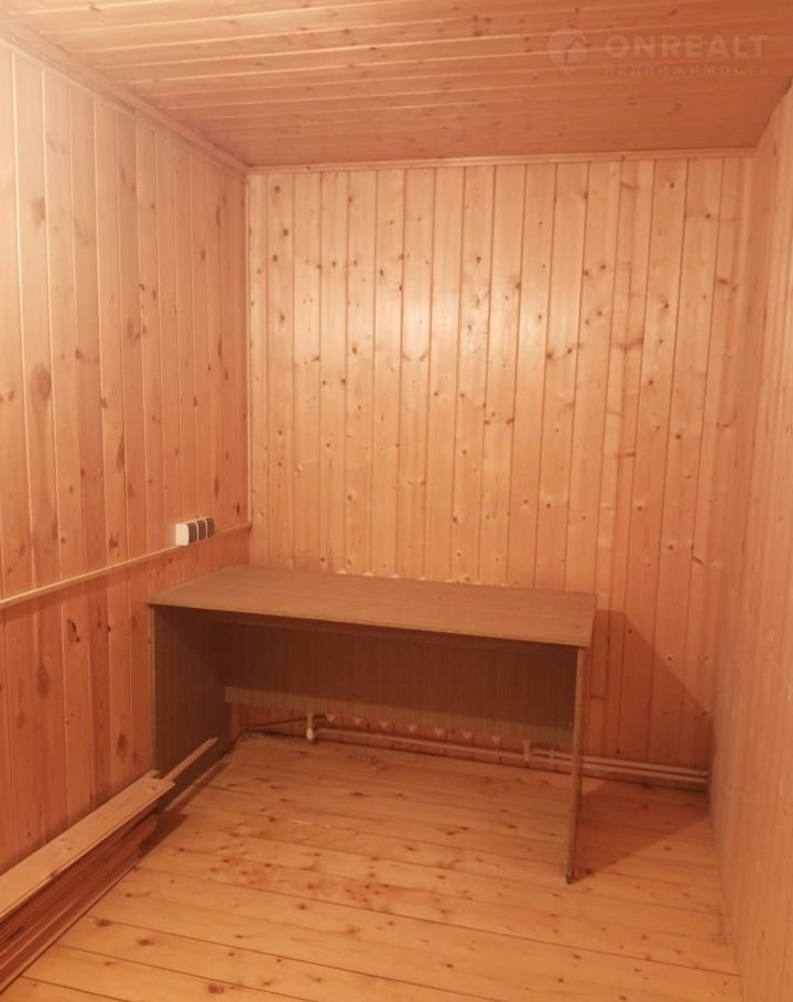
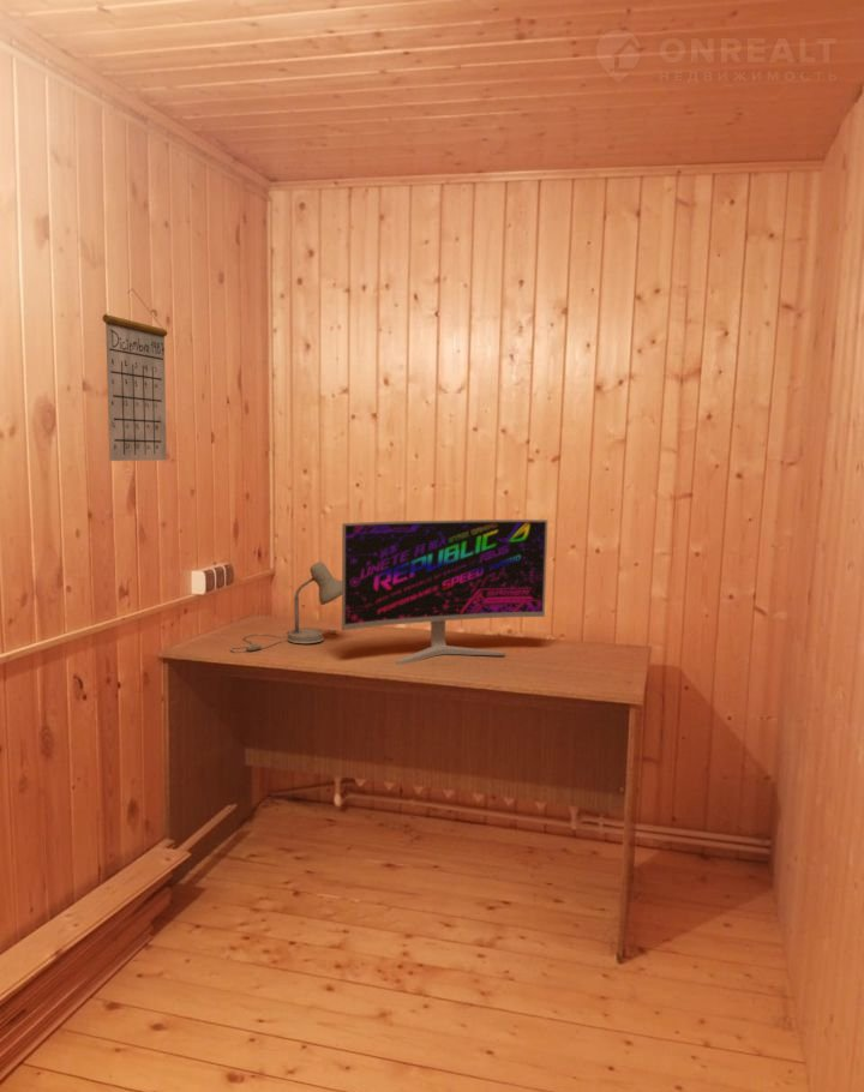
+ monitor [341,518,548,666]
+ desk lamp [229,560,342,653]
+ calendar [102,288,169,462]
